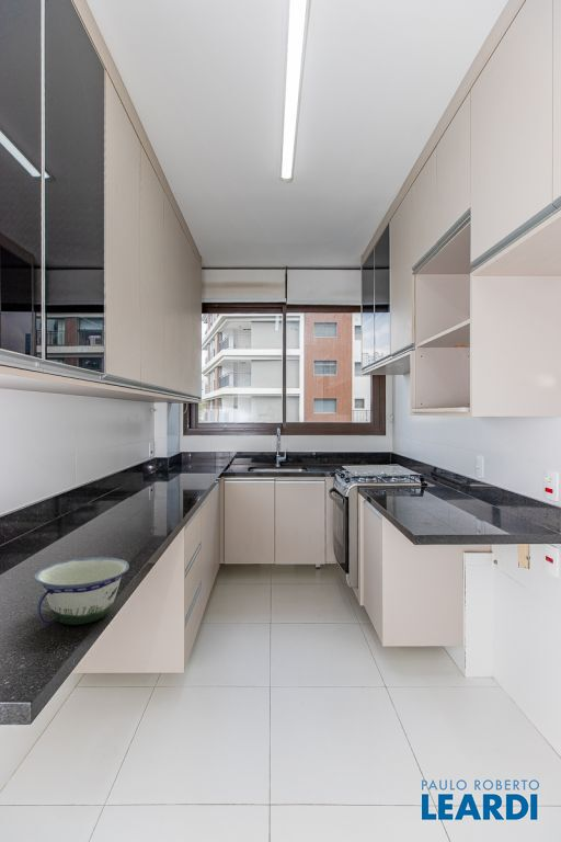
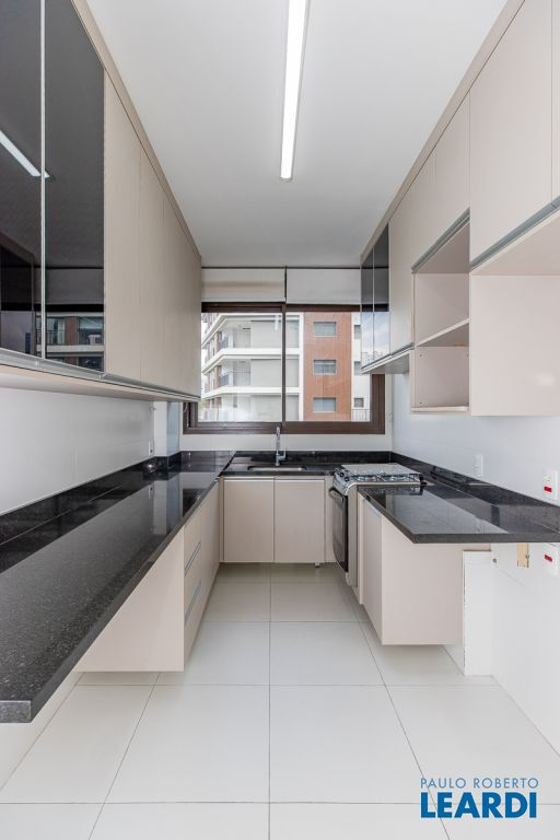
- bowl [33,556,130,626]
